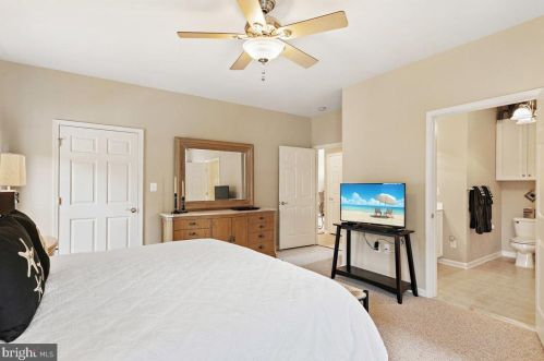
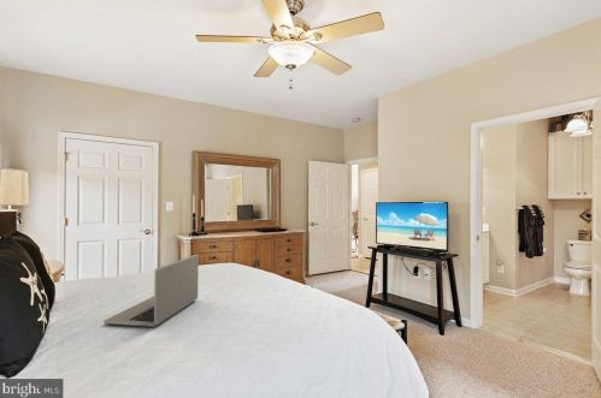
+ laptop [102,253,200,328]
